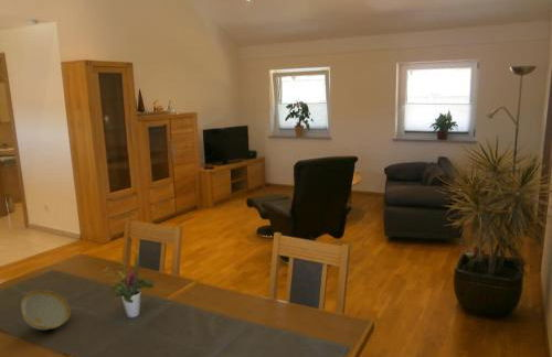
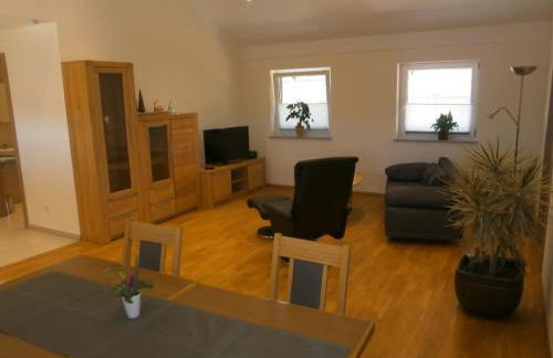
- decorative bowl [20,289,72,331]
